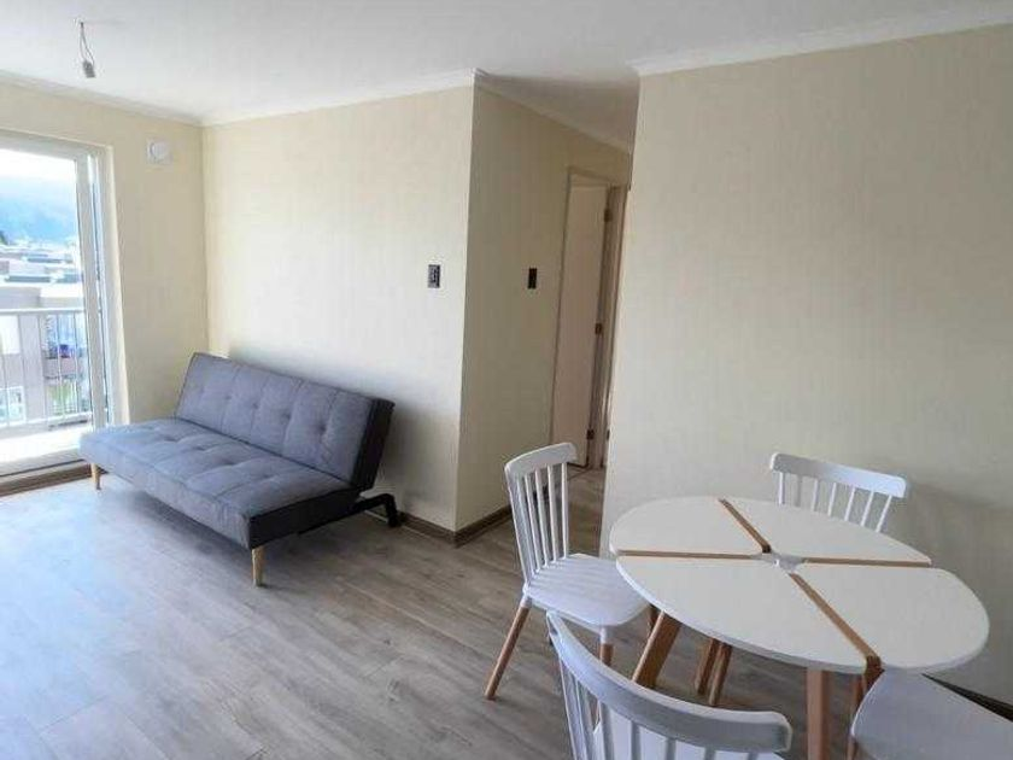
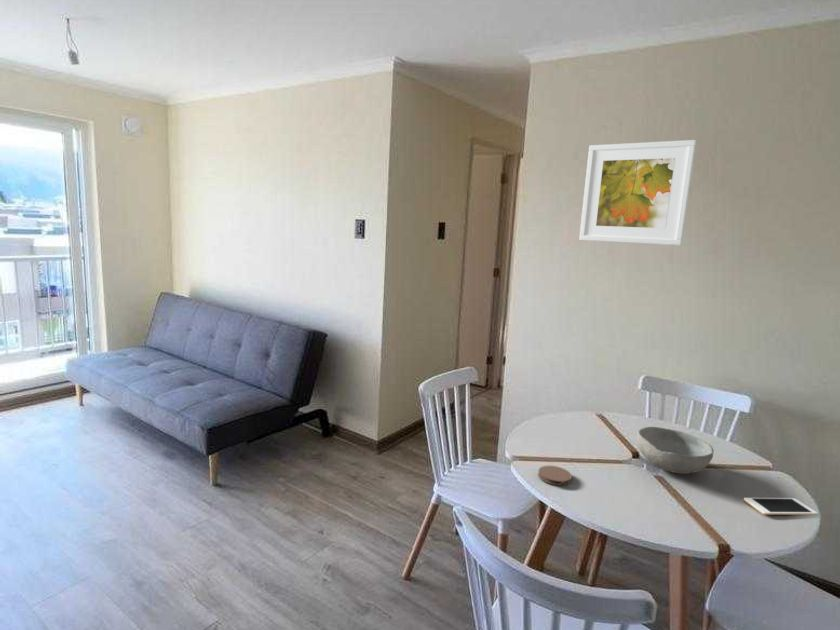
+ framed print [578,139,697,246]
+ coaster [537,465,573,486]
+ bowl [636,426,715,475]
+ cell phone [743,497,819,516]
